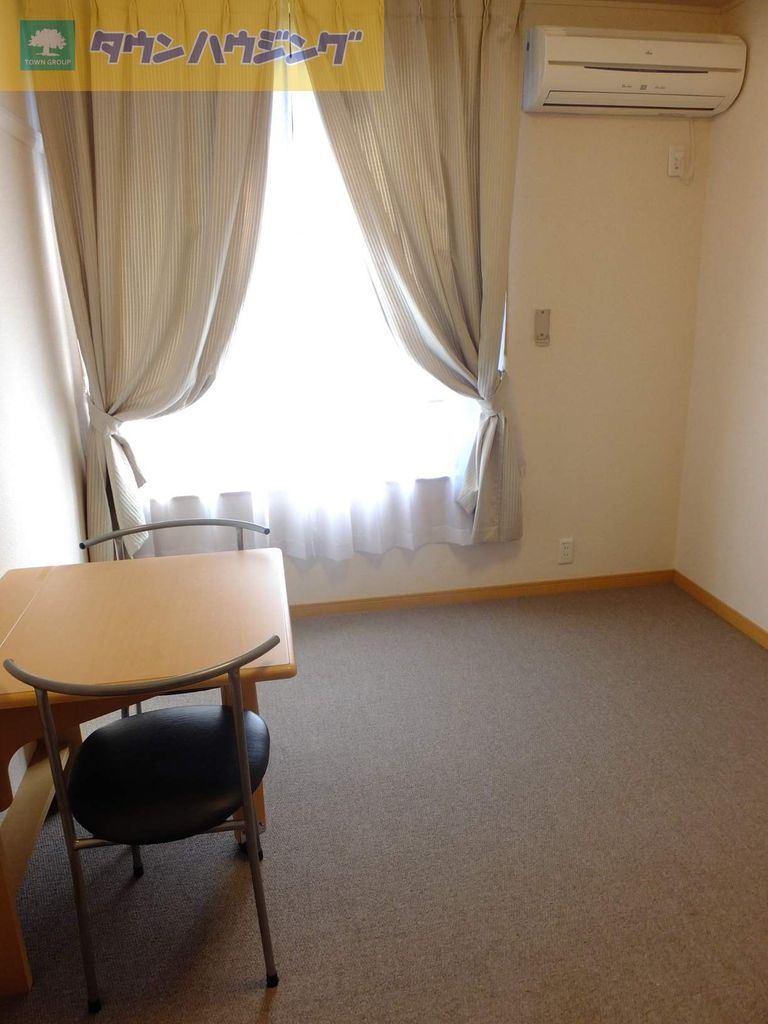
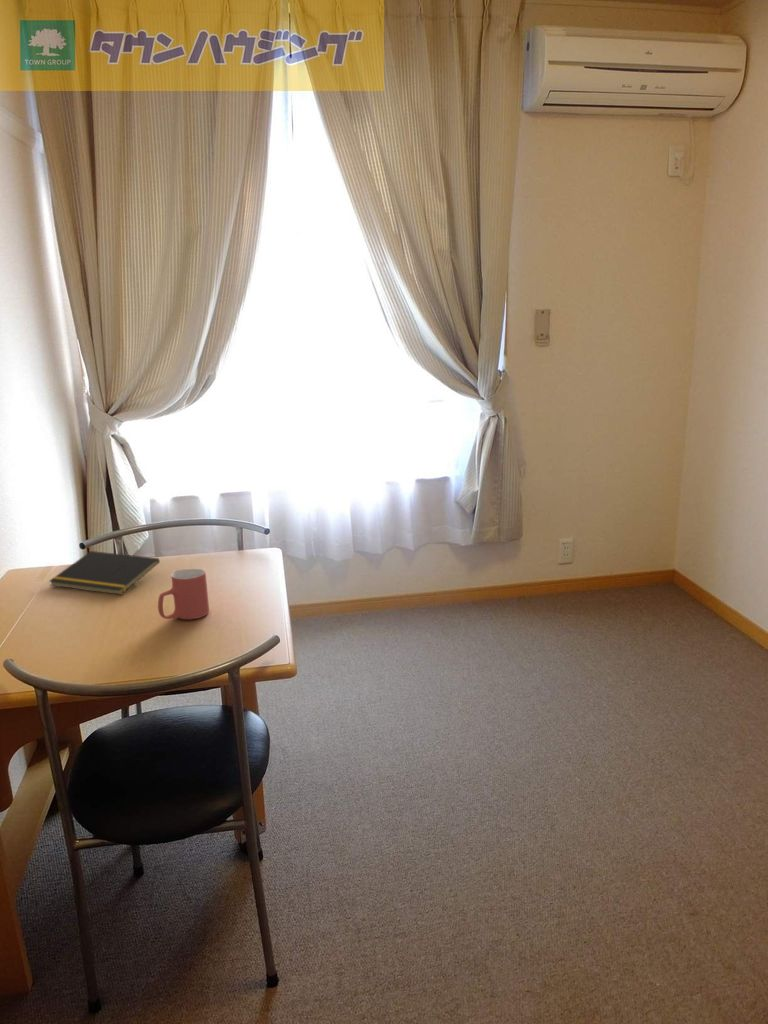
+ notepad [48,550,161,596]
+ mug [157,568,210,620]
